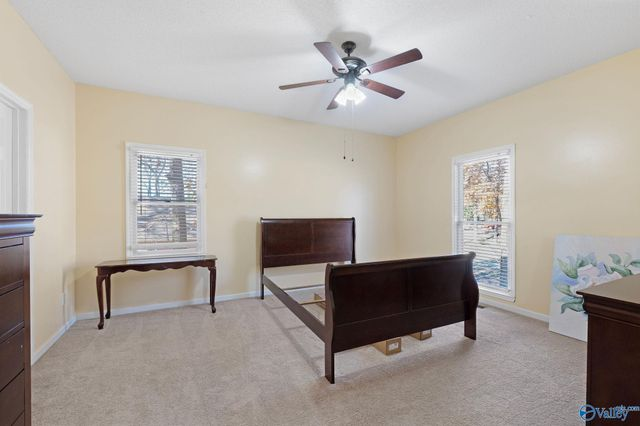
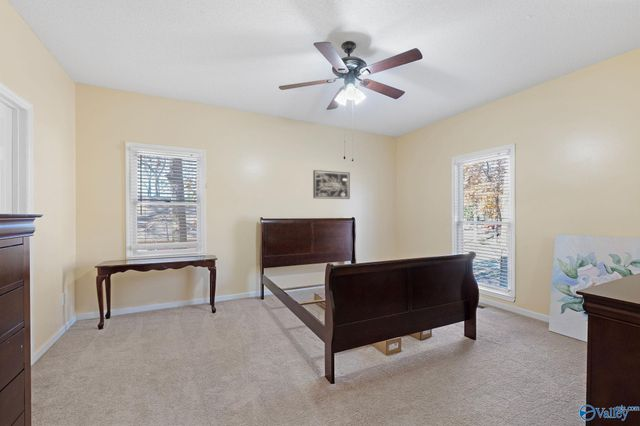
+ wall art [312,169,351,200]
